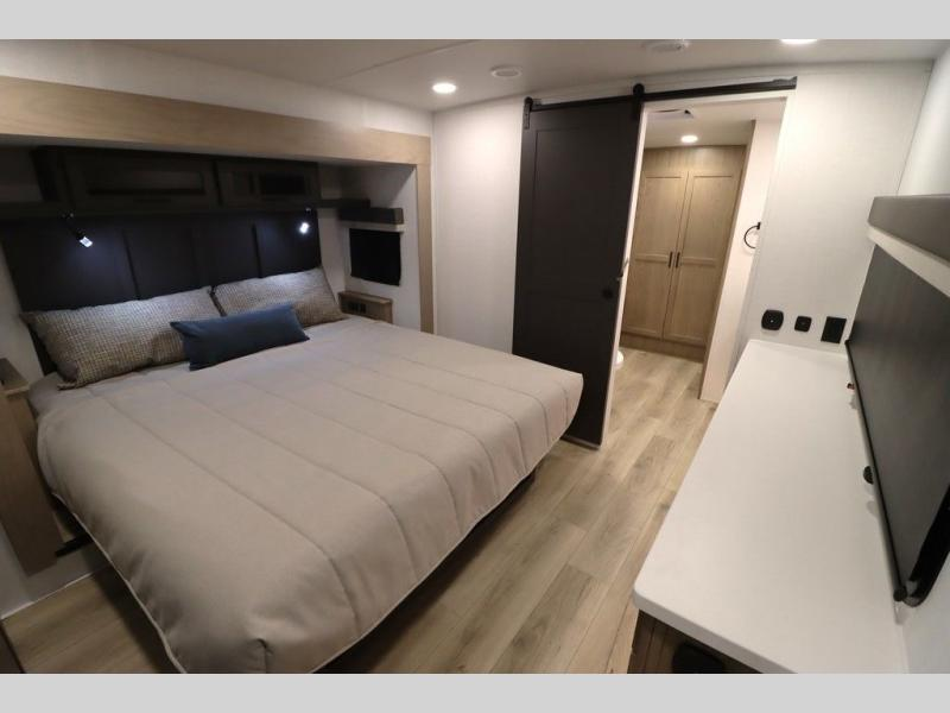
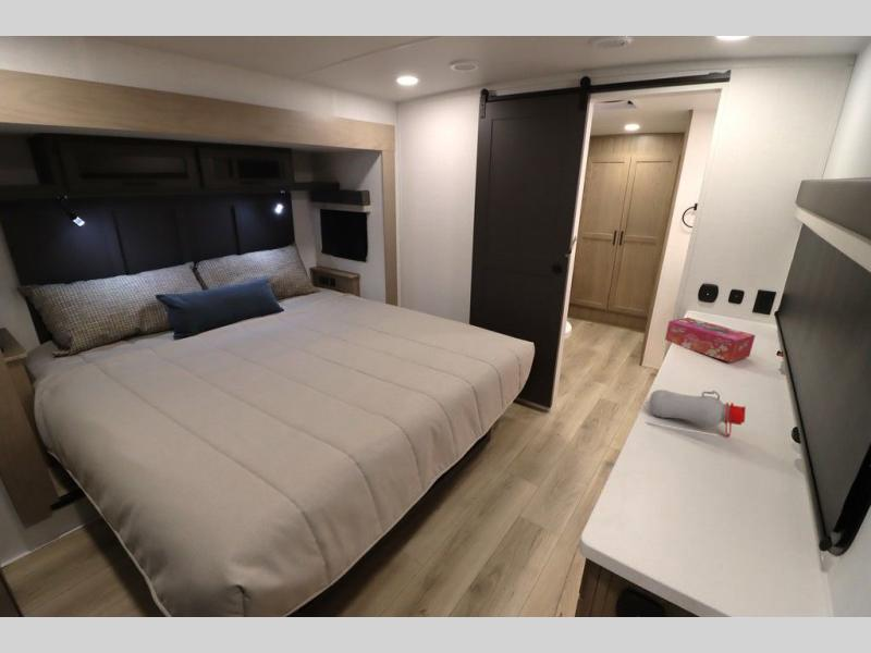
+ tissue box [664,317,757,364]
+ water bottle [646,389,747,439]
